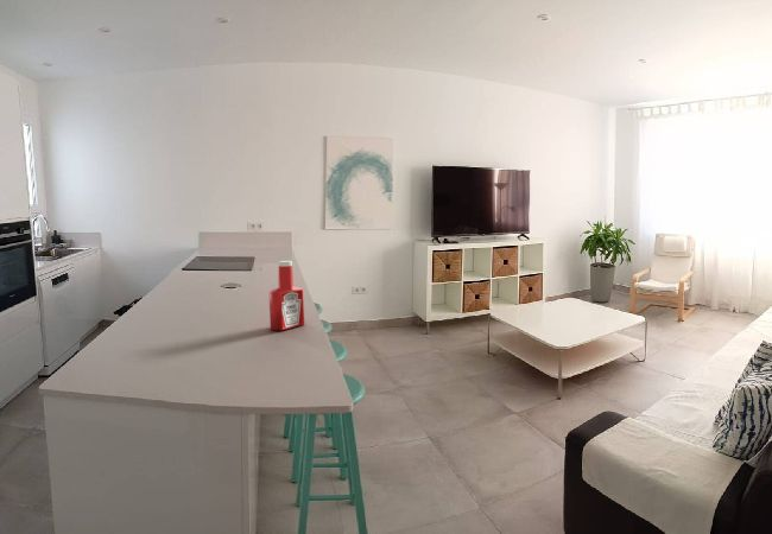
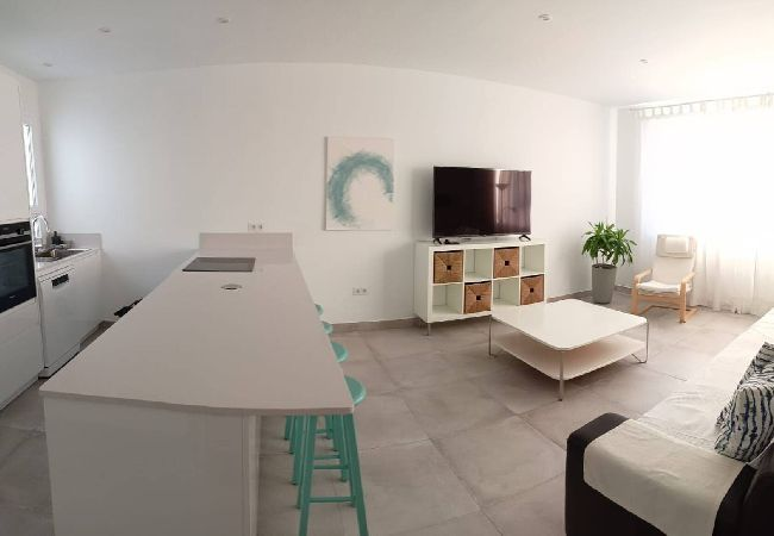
- soap bottle [267,260,305,331]
